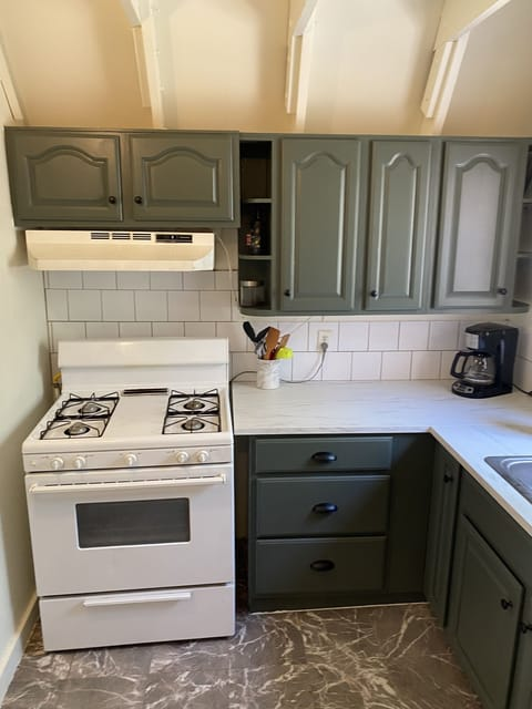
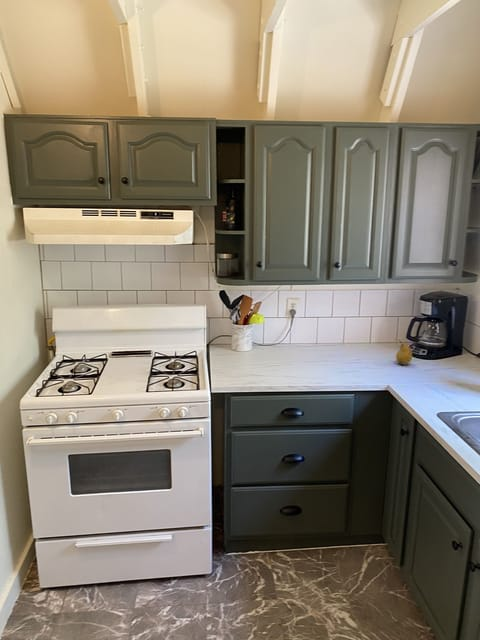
+ fruit [395,339,413,365]
